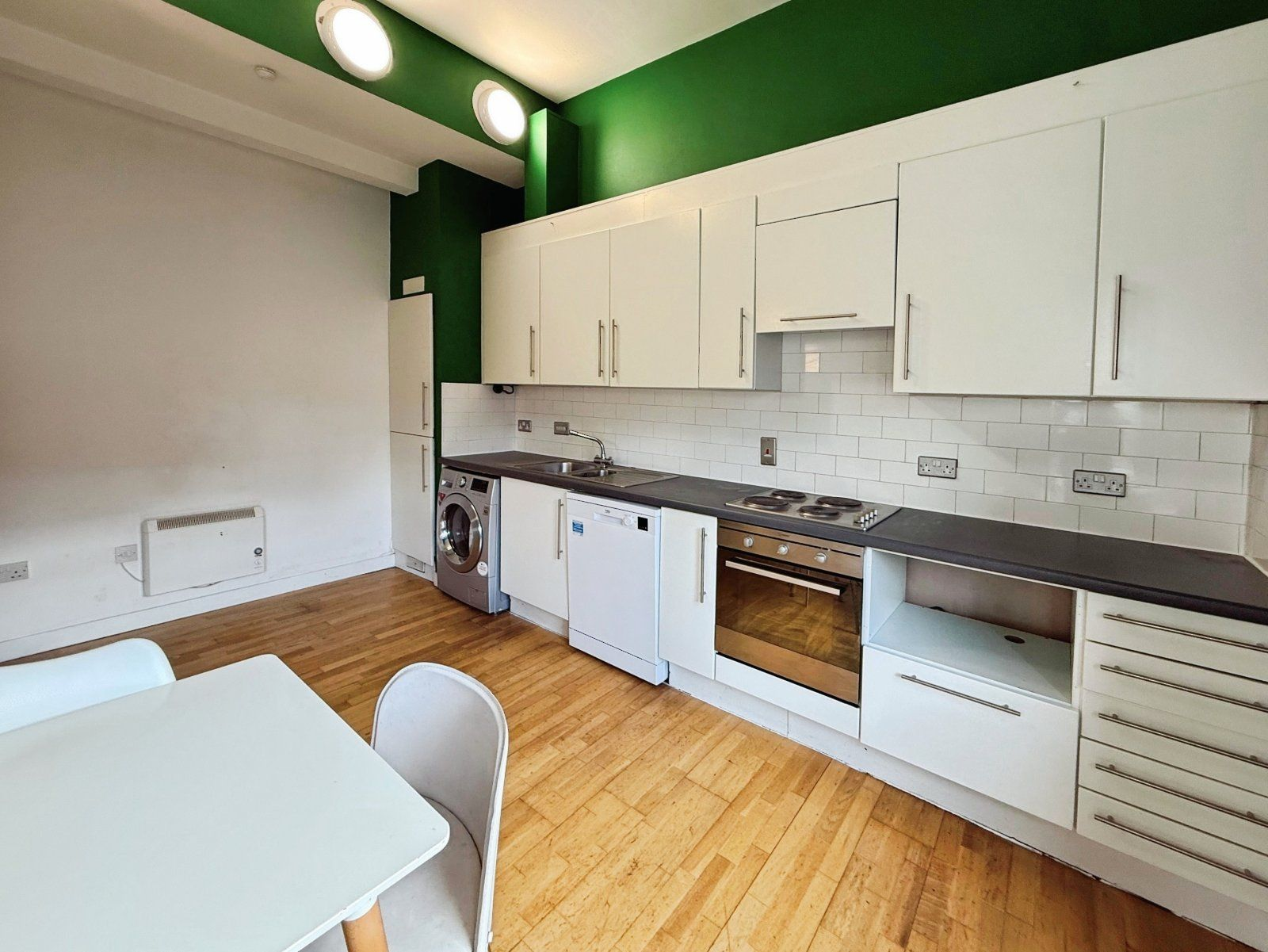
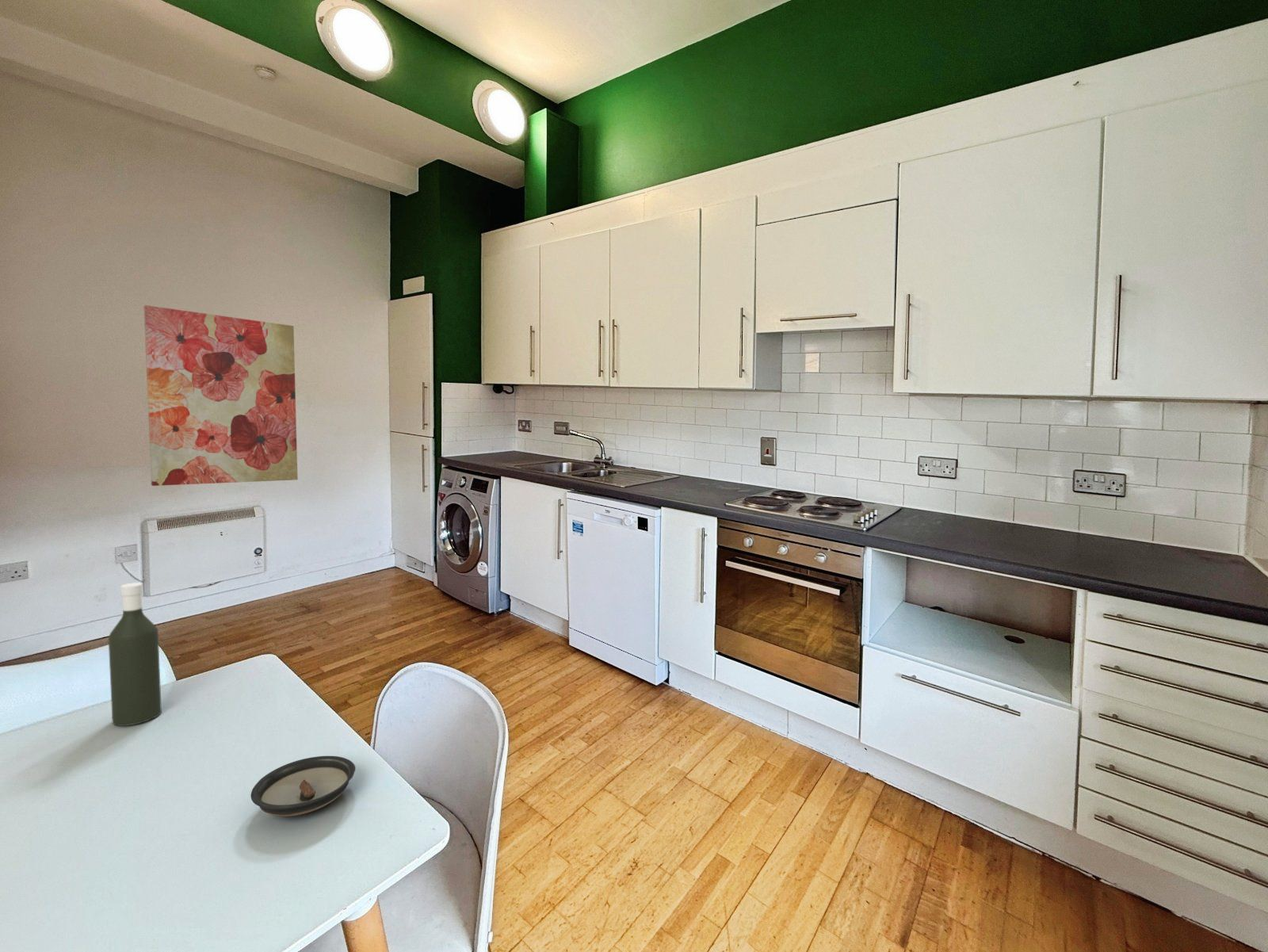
+ wall art [143,304,299,487]
+ bottle [108,582,162,727]
+ saucer [250,755,356,817]
